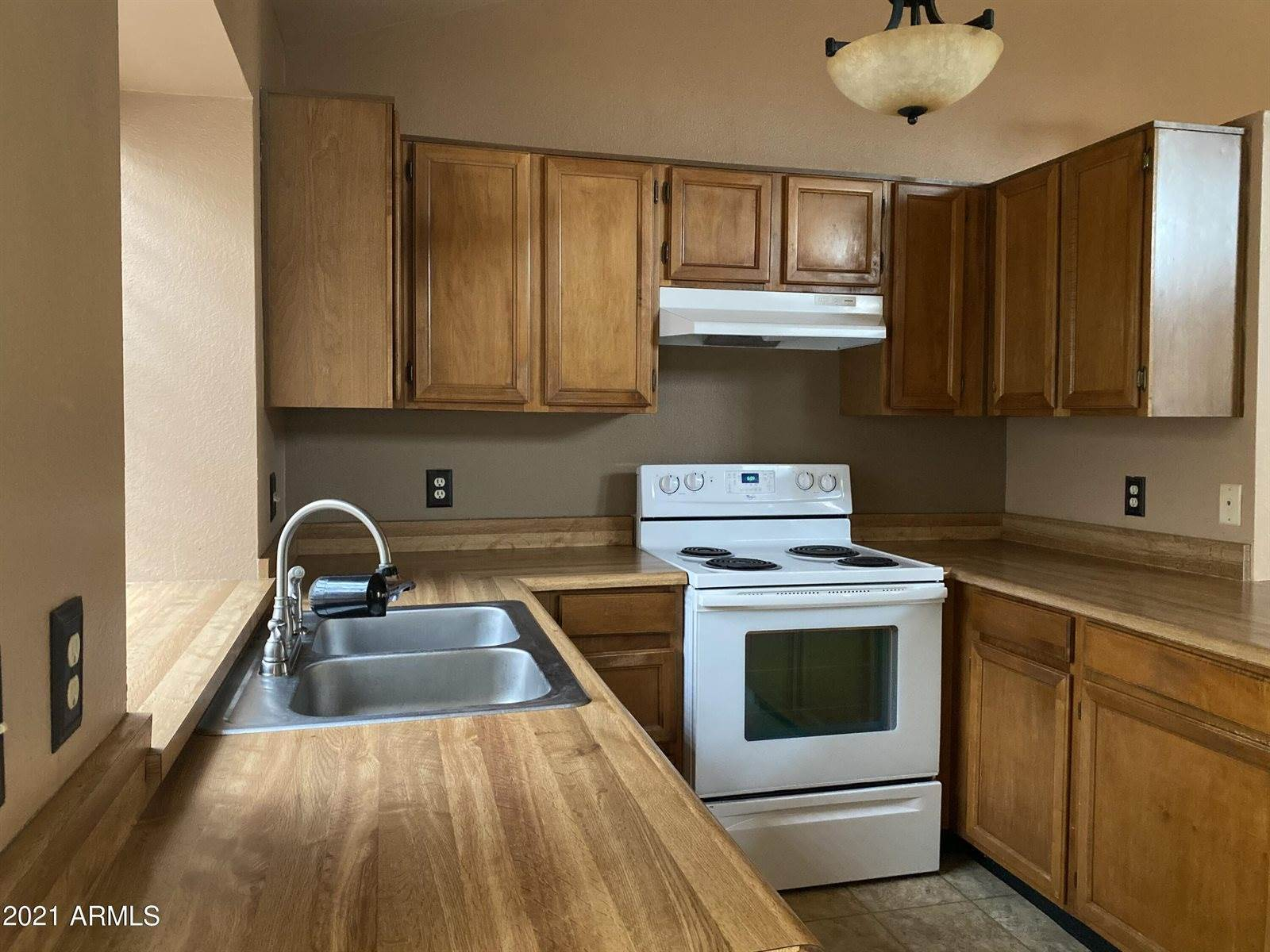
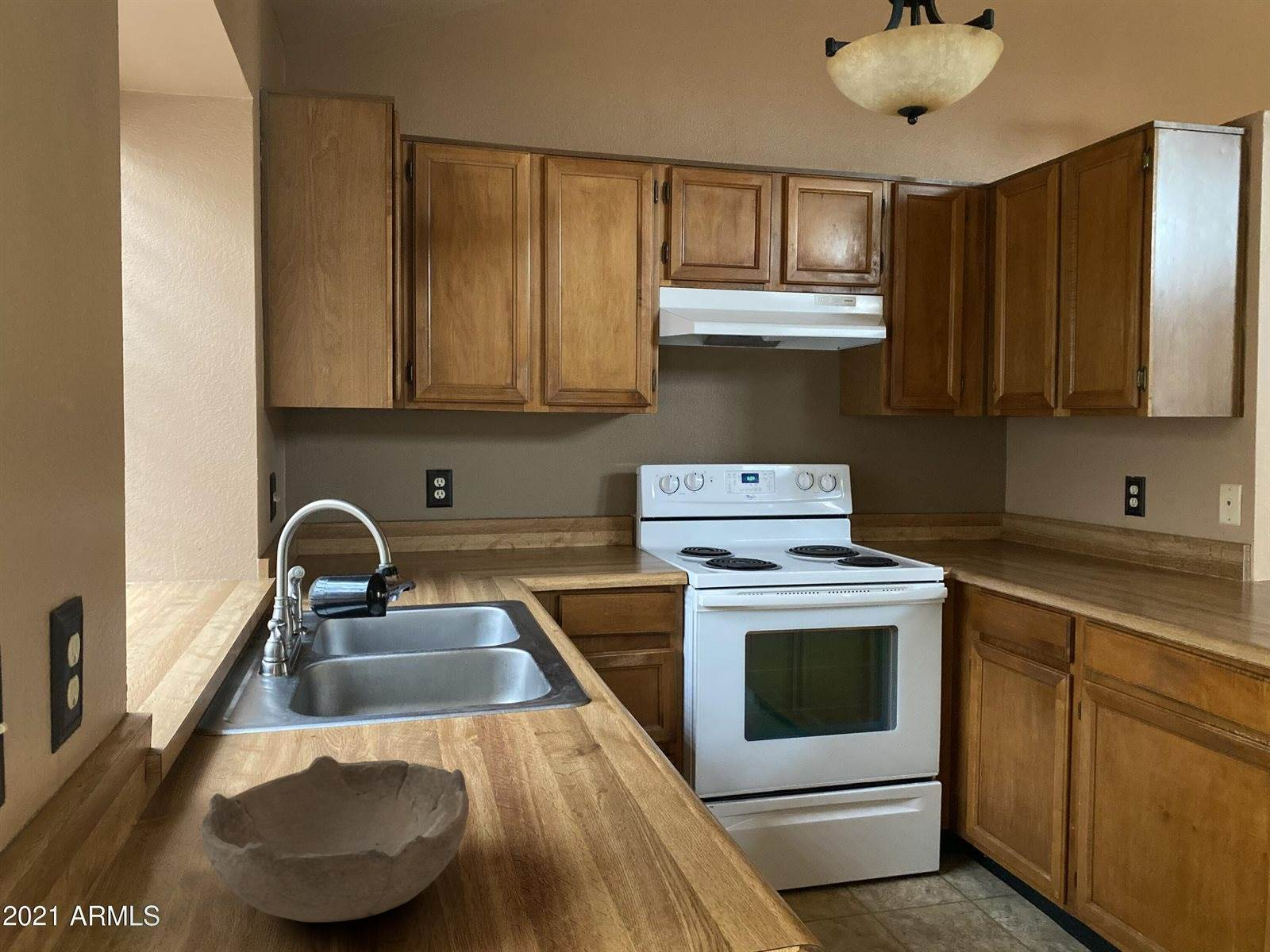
+ bowl [201,755,470,923]
